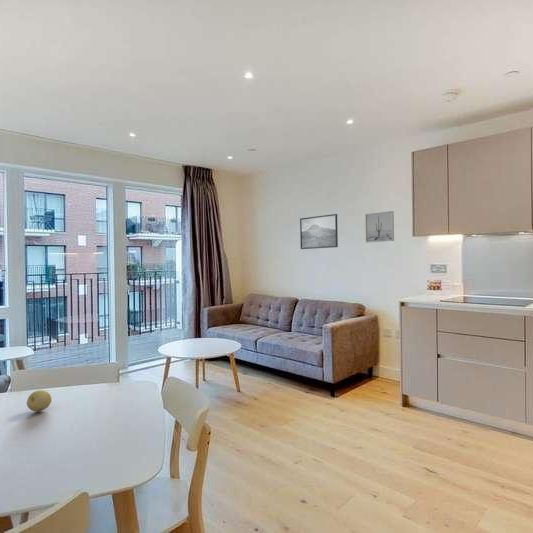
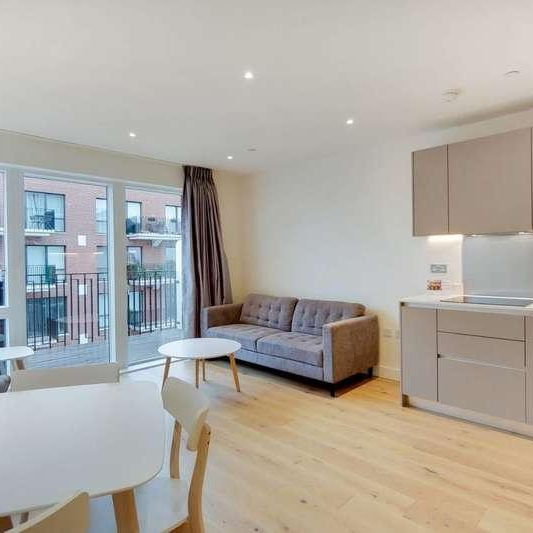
- fruit [26,389,52,412]
- wall art [364,210,395,243]
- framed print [299,213,339,250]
